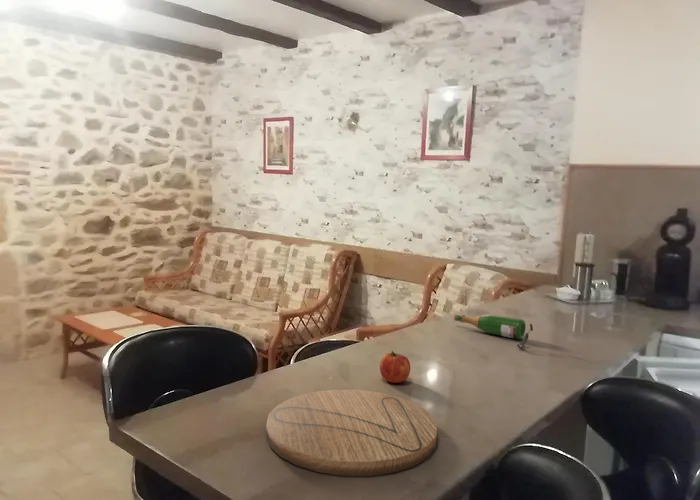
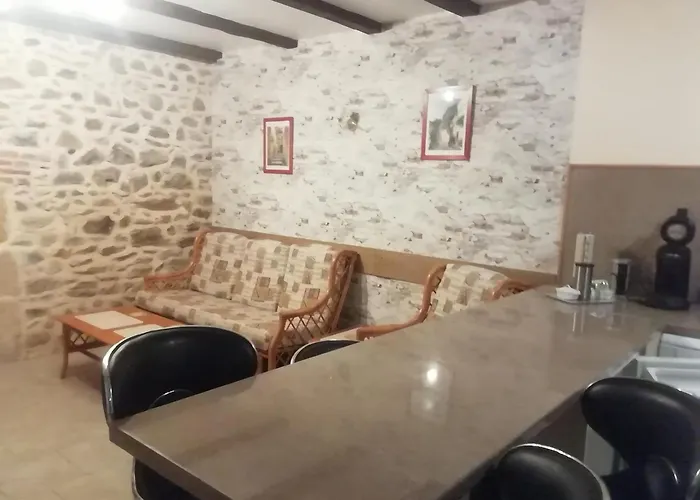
- wine bottle [453,314,534,351]
- cutting board [265,388,438,477]
- fruit [379,350,411,384]
